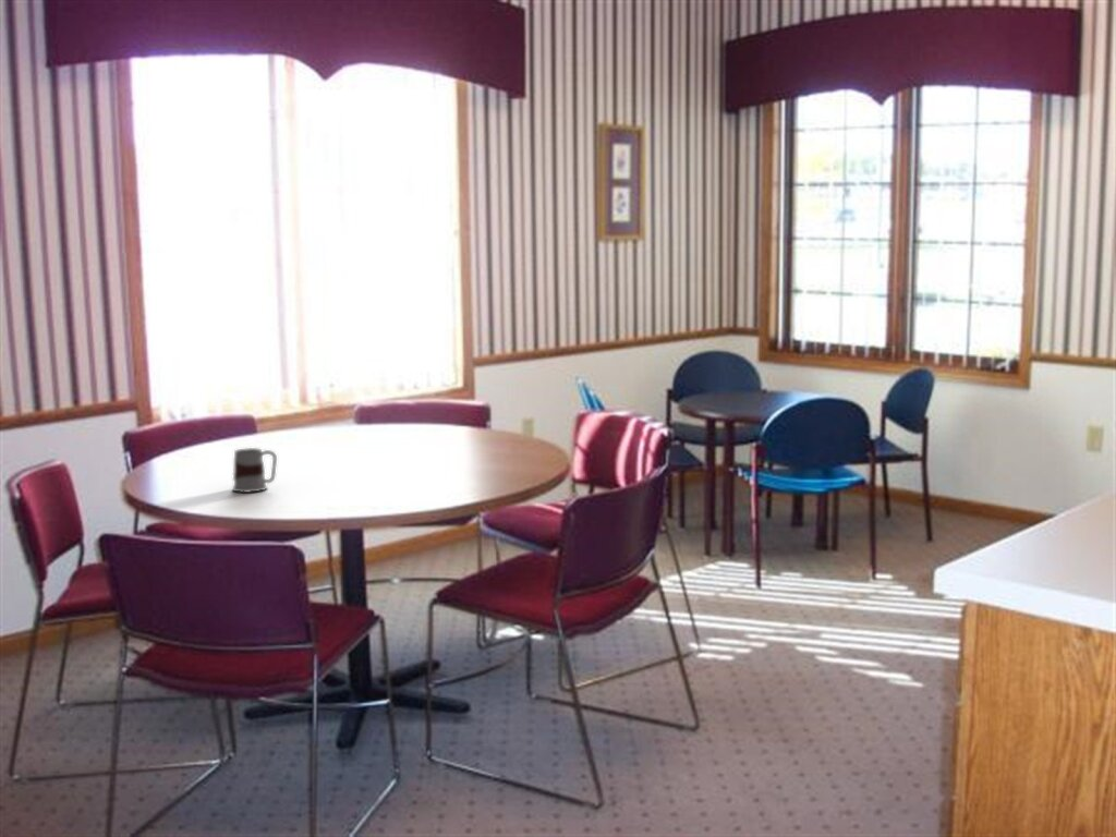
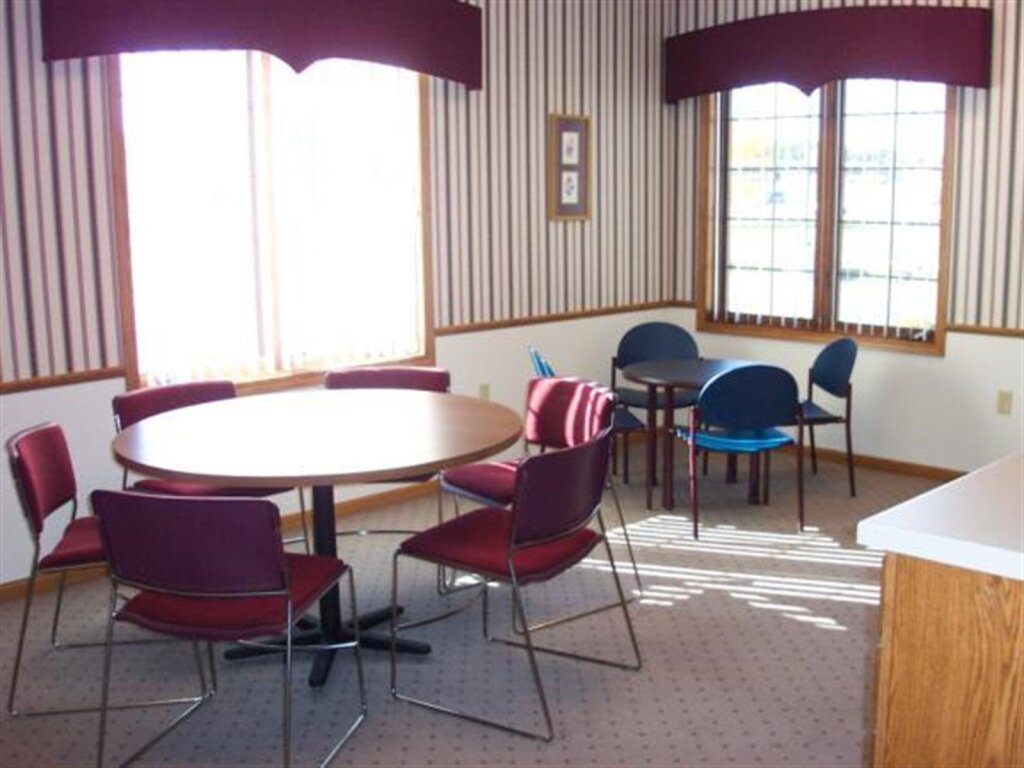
- mug [231,447,278,494]
